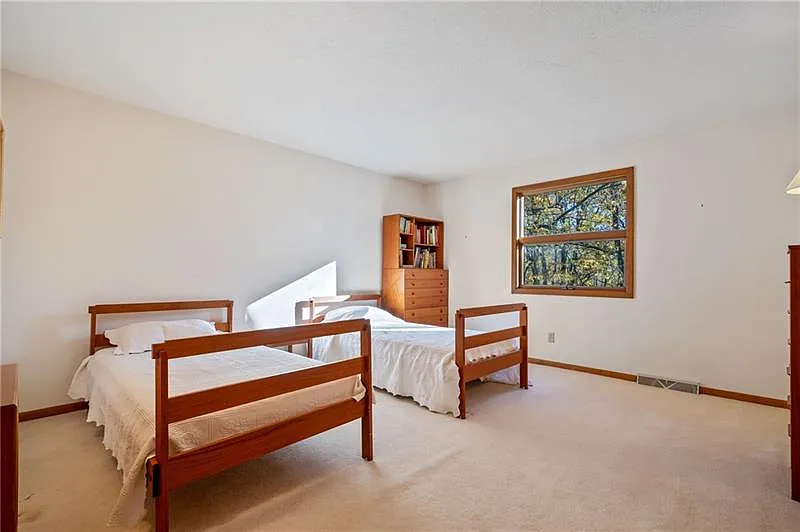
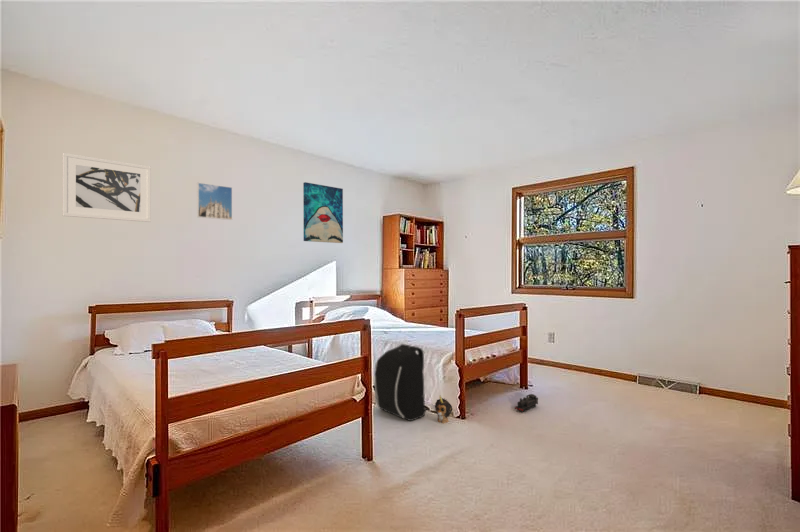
+ backpack [373,343,431,422]
+ toy train [514,393,539,413]
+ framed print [196,182,233,221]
+ plush toy [434,394,454,424]
+ wall art [302,181,344,244]
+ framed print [62,152,152,223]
